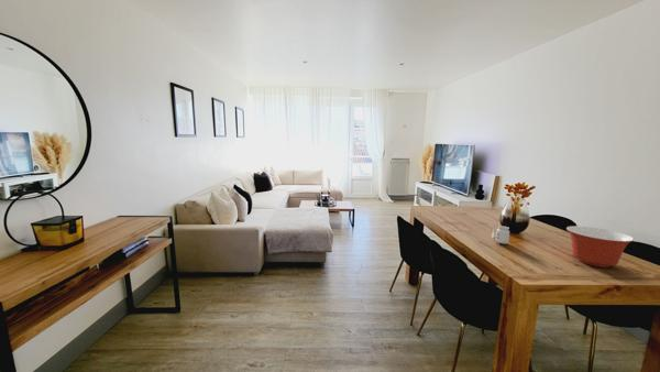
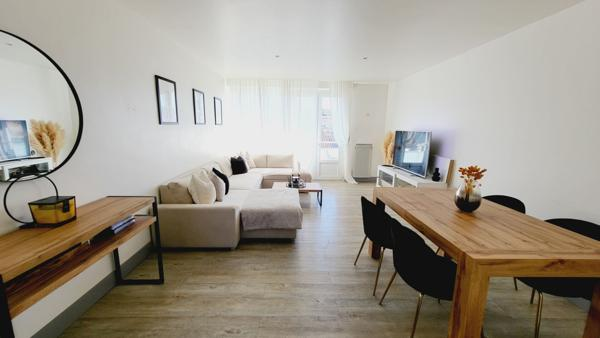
- candle [491,225,510,244]
- mixing bowl [565,226,635,269]
